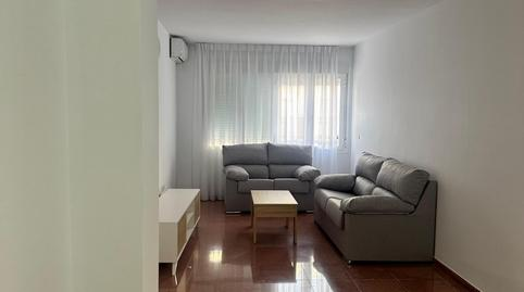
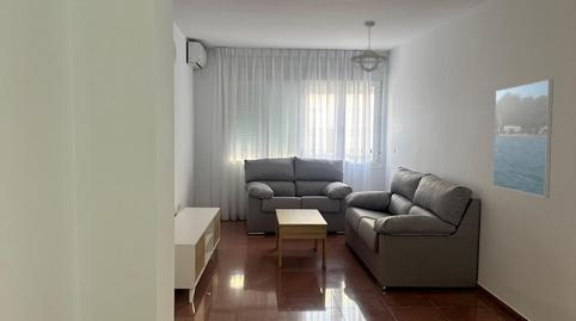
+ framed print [492,79,554,198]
+ ceiling light fixture [349,20,388,74]
